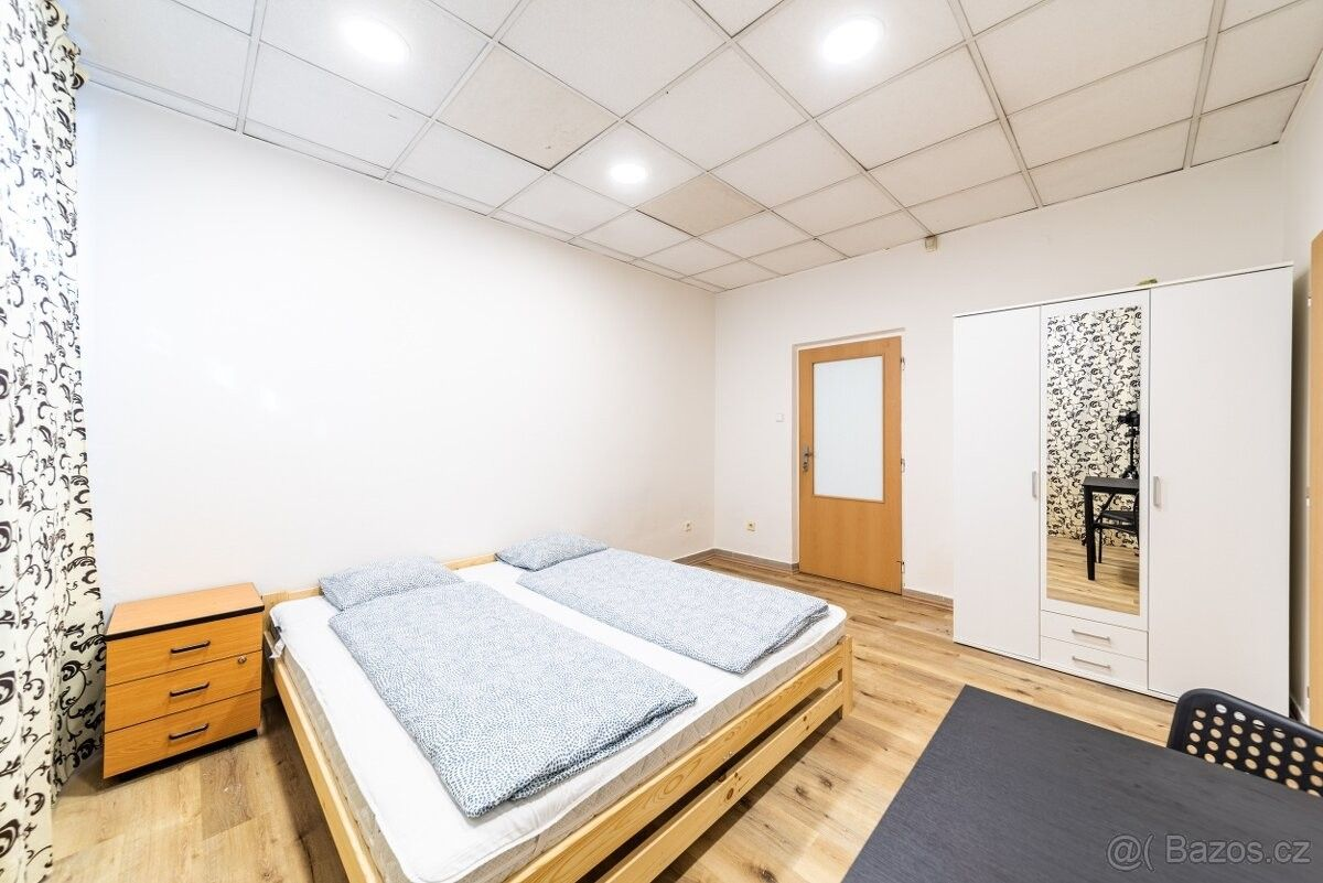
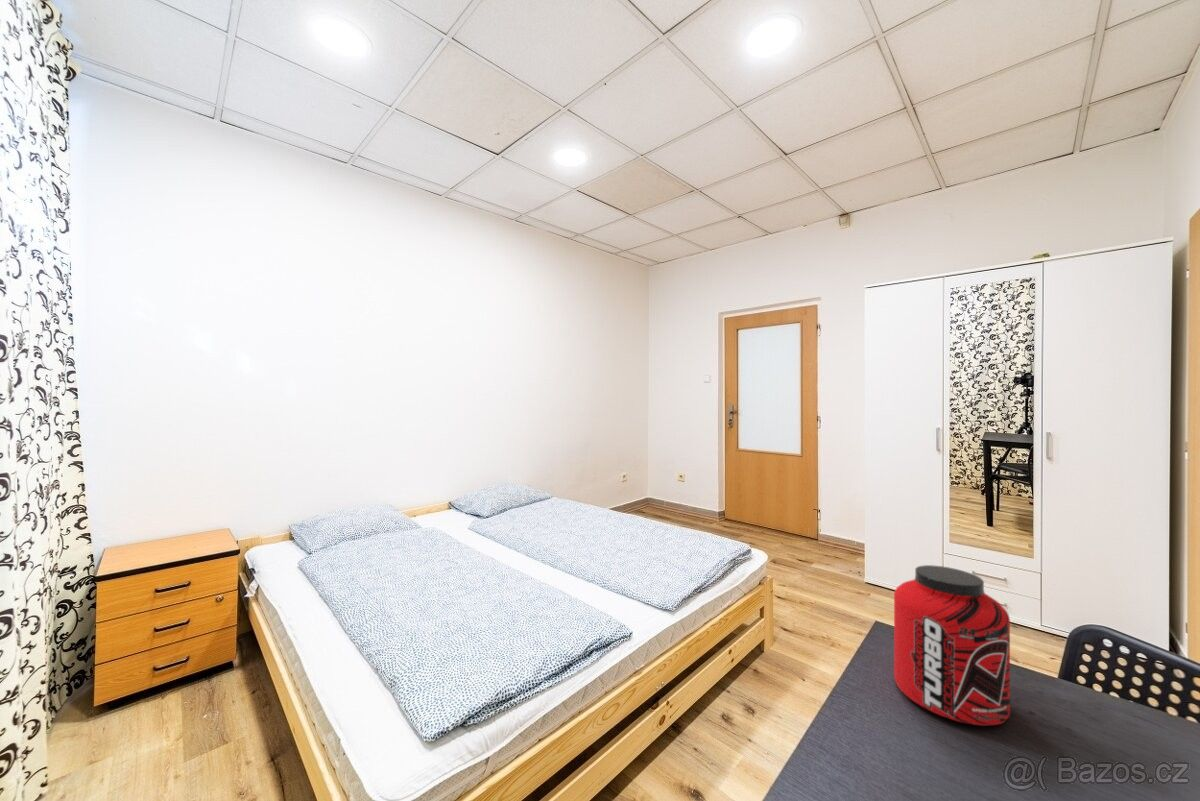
+ protein powder [893,564,1011,727]
